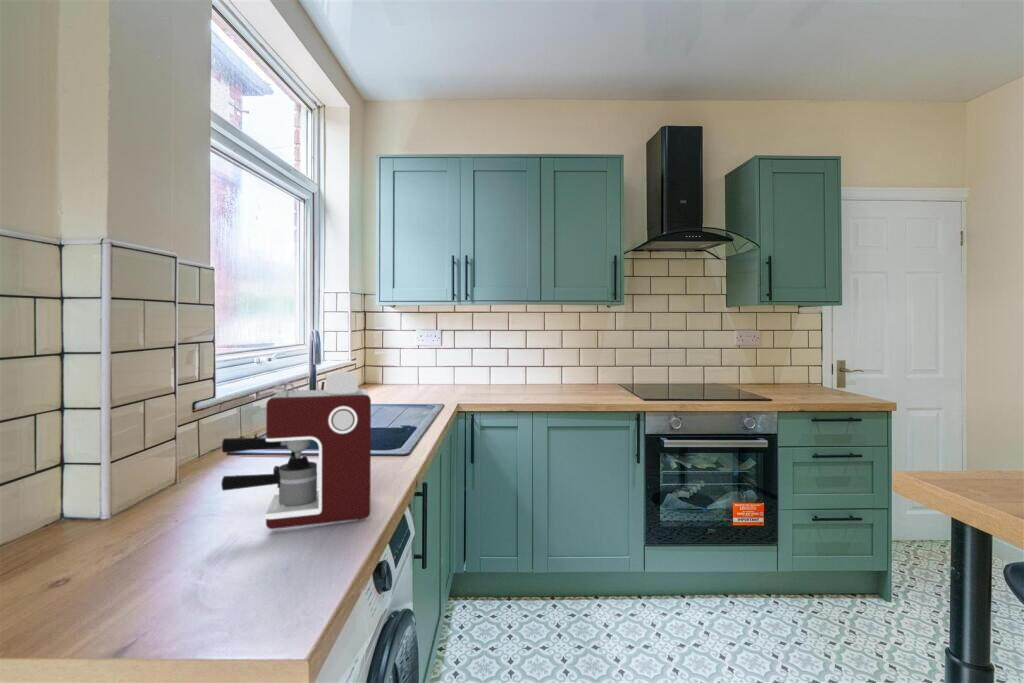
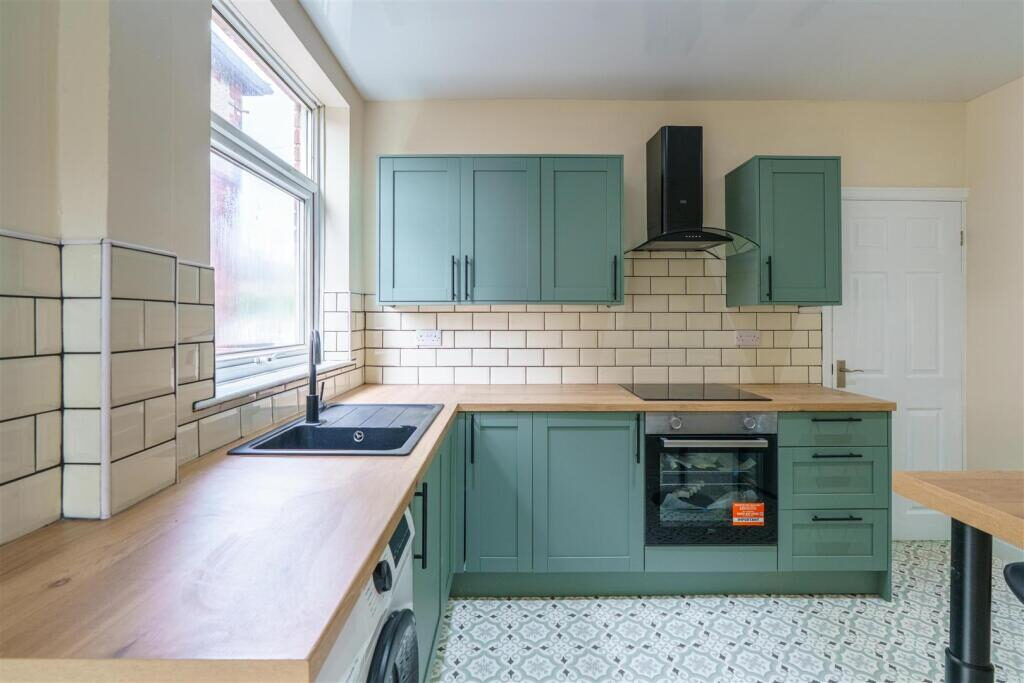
- coffee maker [220,370,372,530]
